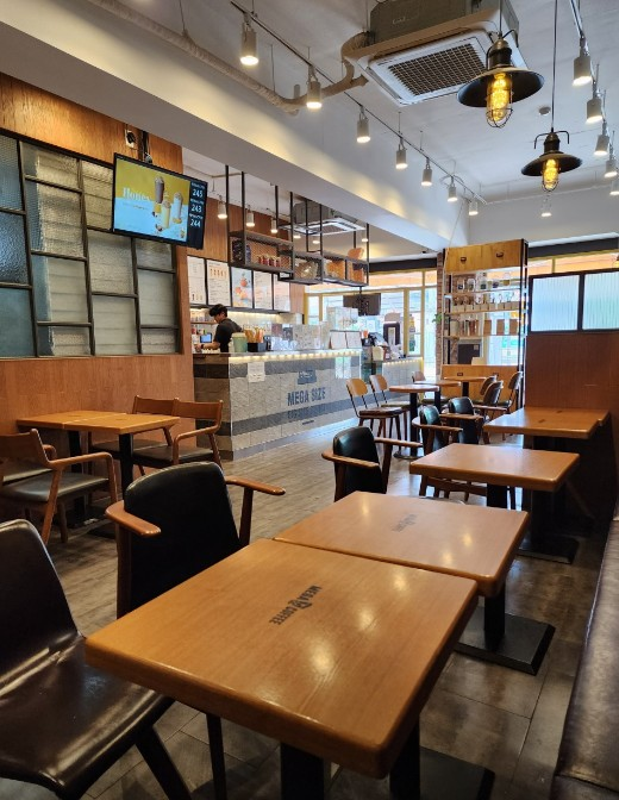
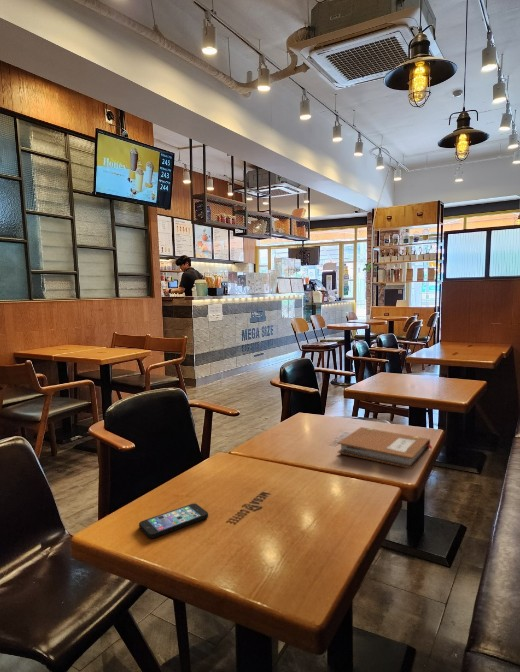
+ smartphone [138,503,209,539]
+ notebook [337,426,434,470]
